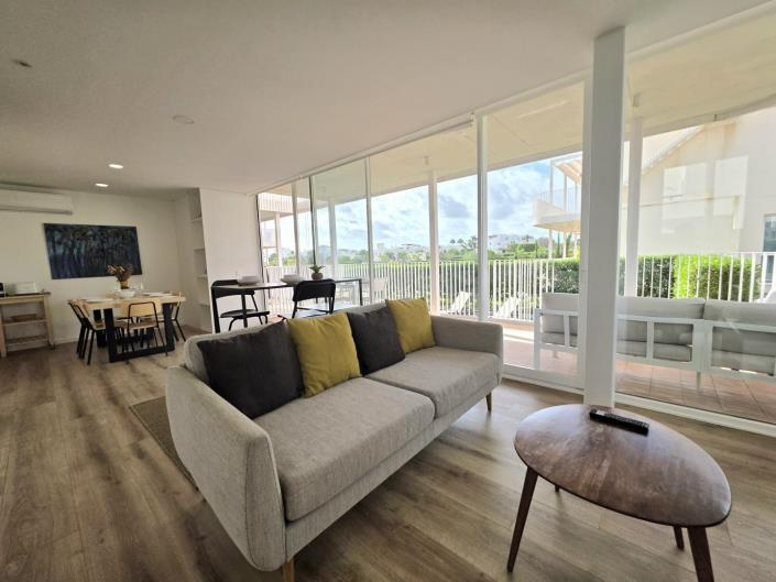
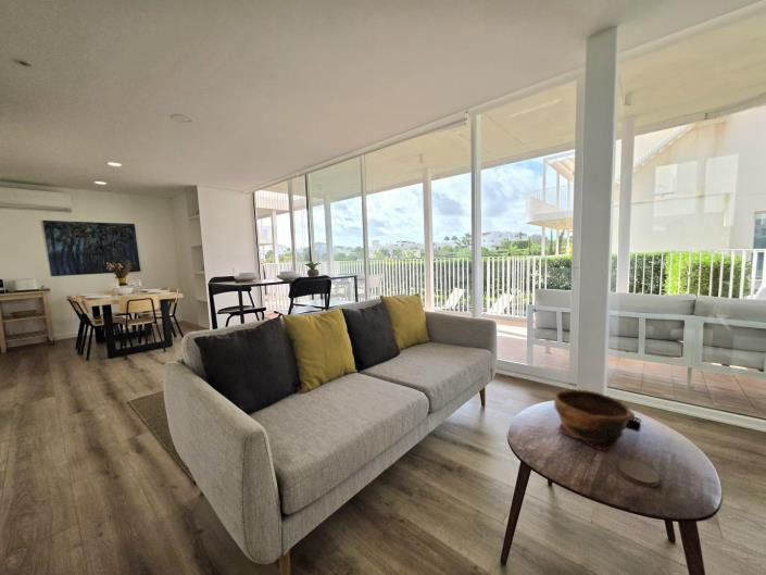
+ bowl [553,388,636,452]
+ coaster [617,460,661,488]
